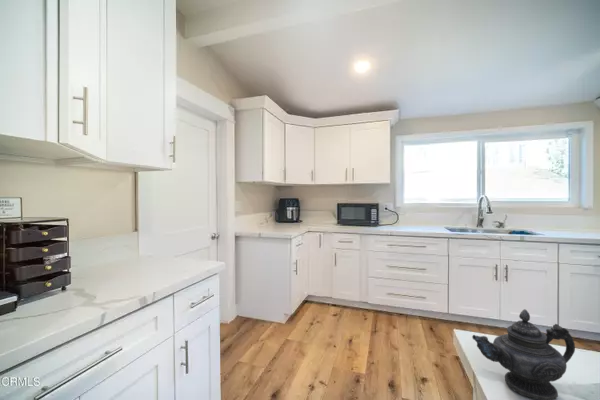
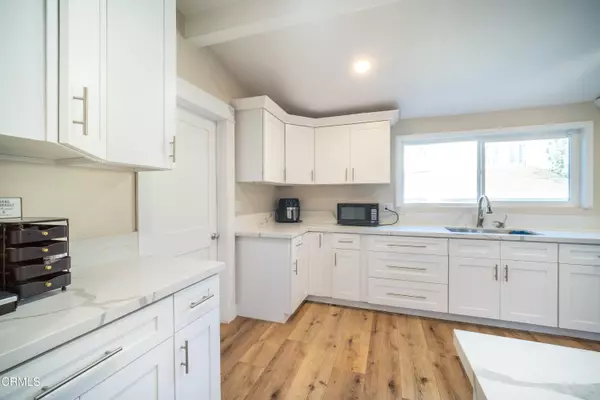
- teapot [471,308,576,400]
